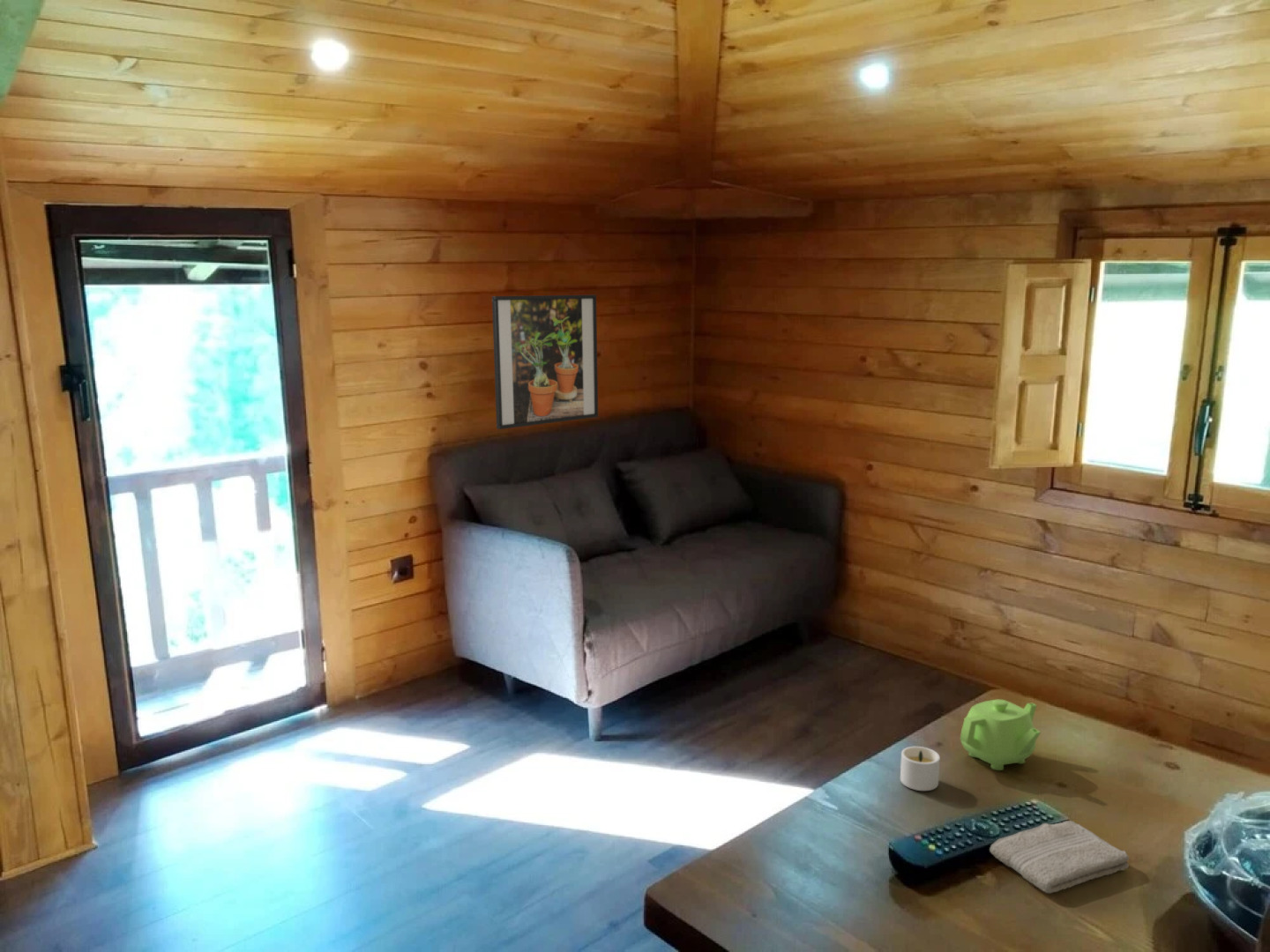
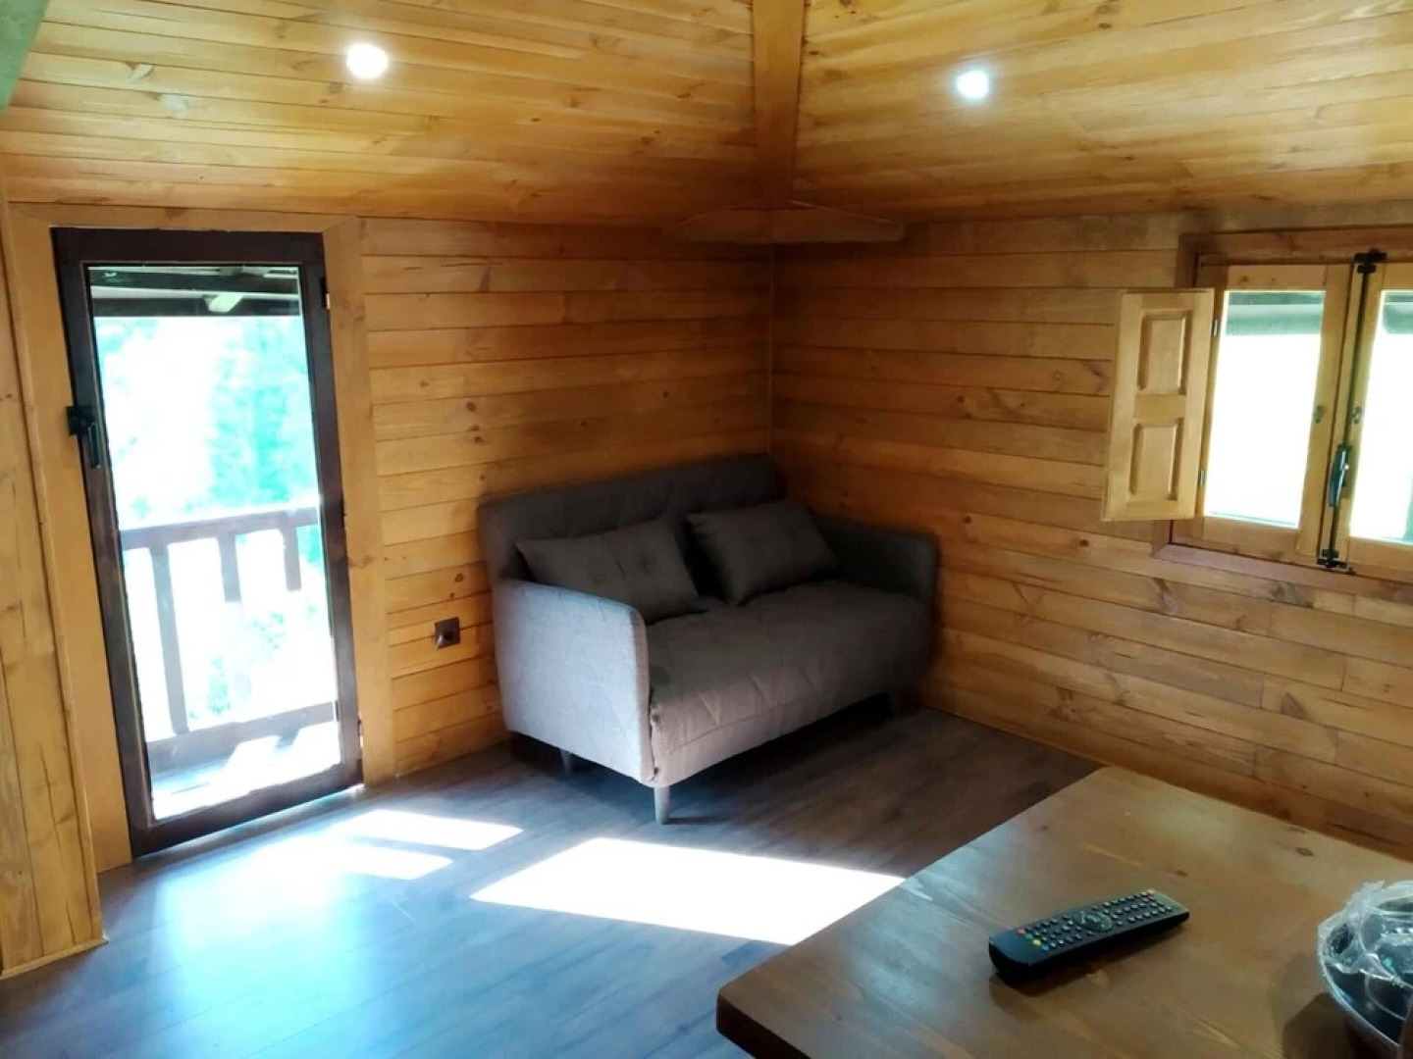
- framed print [491,294,599,430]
- teapot [960,699,1042,771]
- washcloth [989,820,1130,894]
- candle [900,746,941,792]
